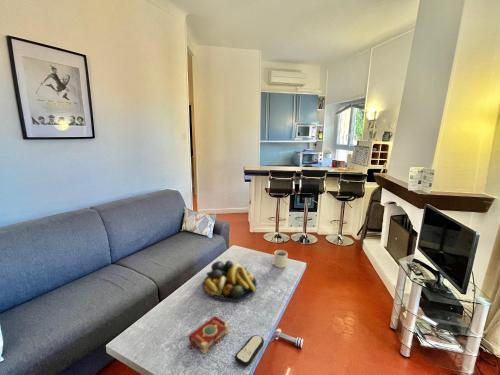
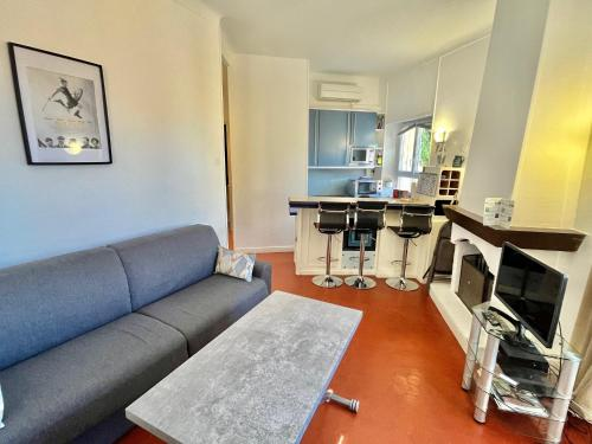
- mug [270,249,289,269]
- fruit bowl [202,259,258,303]
- book [188,315,230,355]
- remote control [234,334,265,367]
